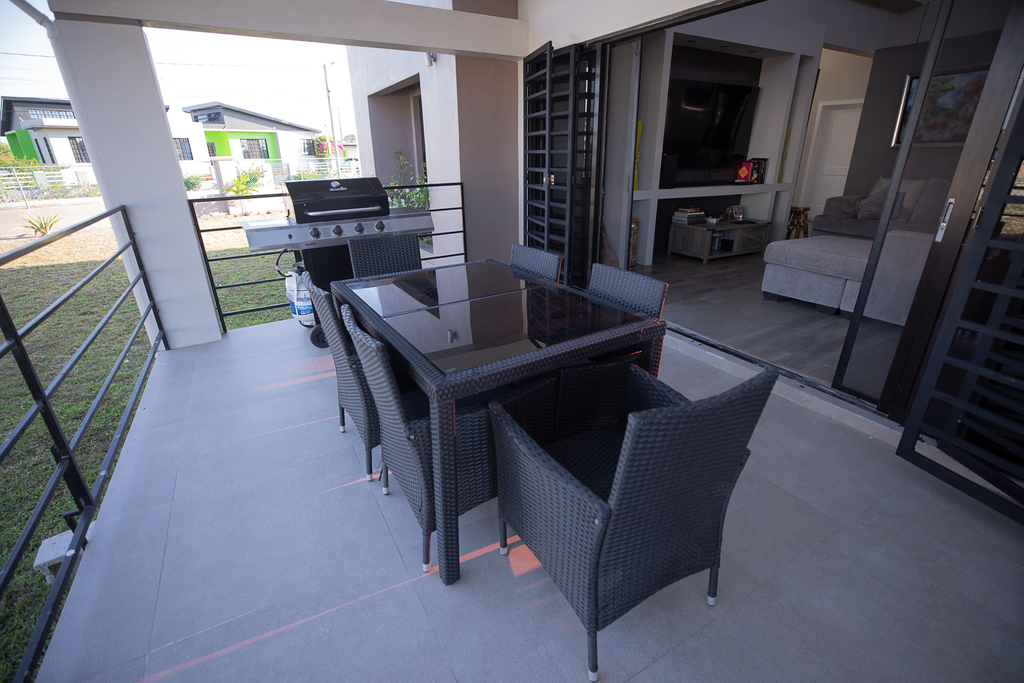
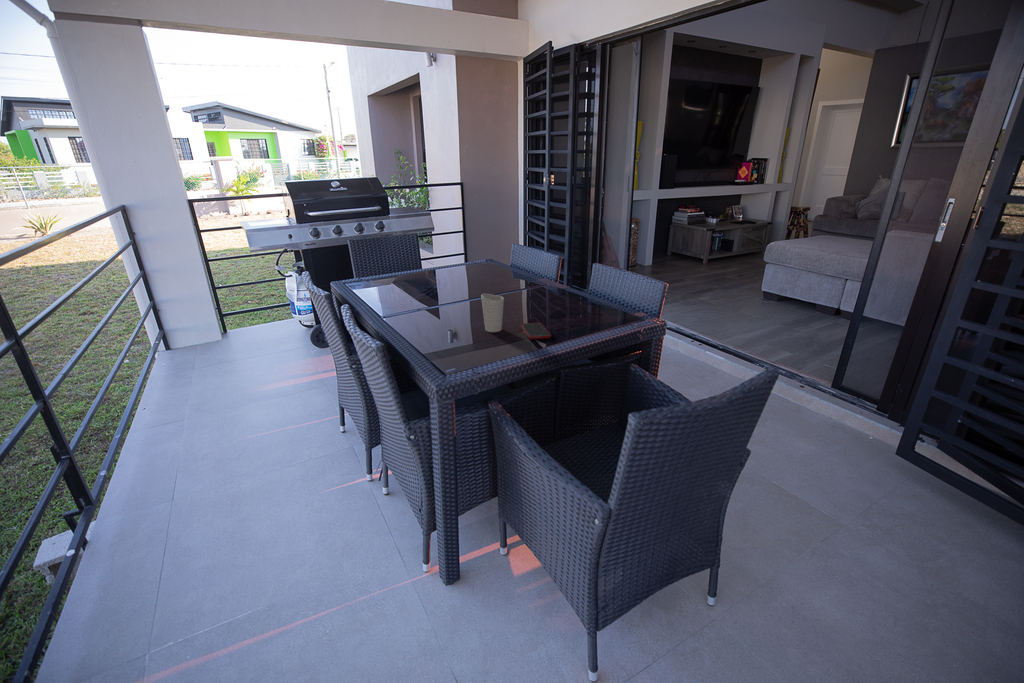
+ cup [480,293,505,333]
+ cell phone [520,322,552,340]
